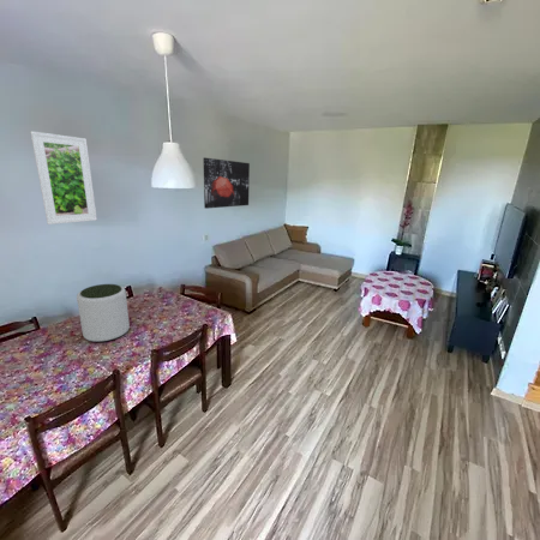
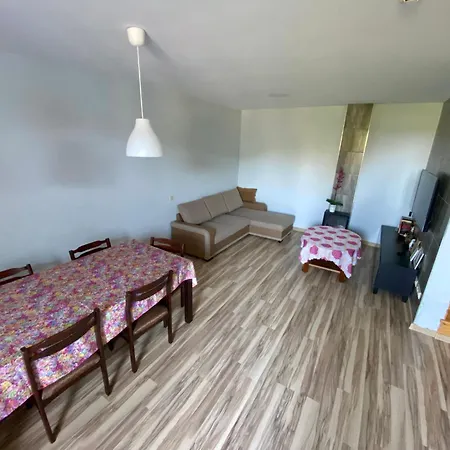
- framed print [30,130,98,226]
- wall art [203,156,251,210]
- plant pot [76,283,131,342]
